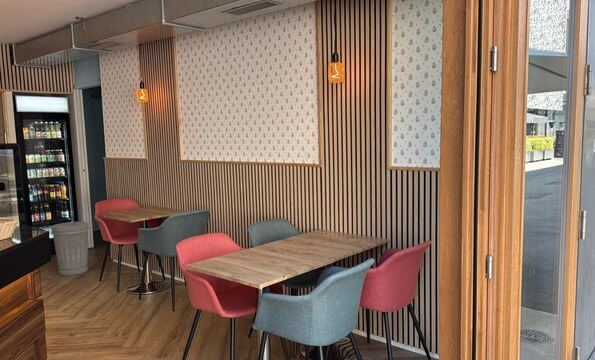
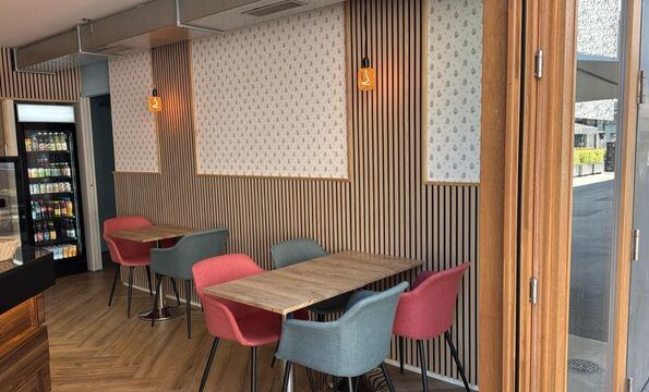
- trash can [51,221,90,276]
